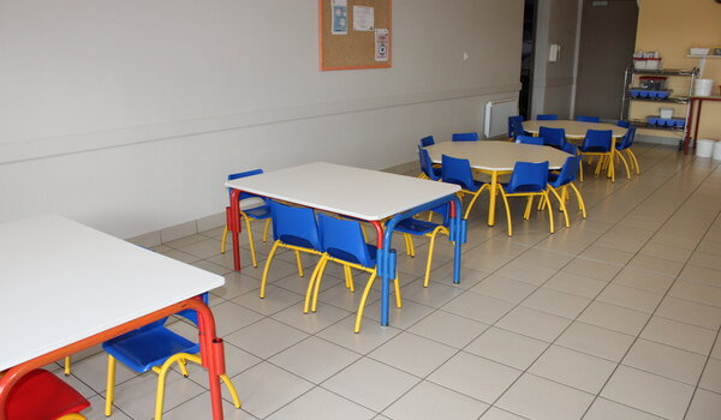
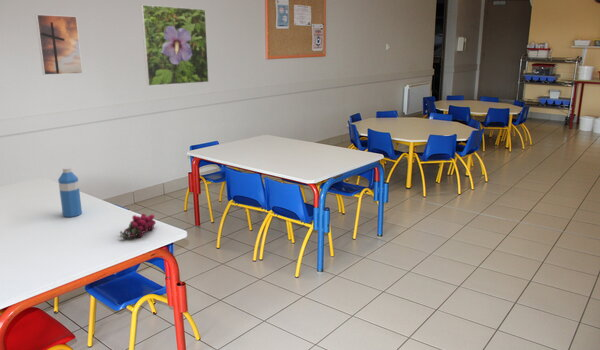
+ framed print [140,4,210,87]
+ water bottle [57,166,83,218]
+ grapes [119,213,157,240]
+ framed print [34,13,84,76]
